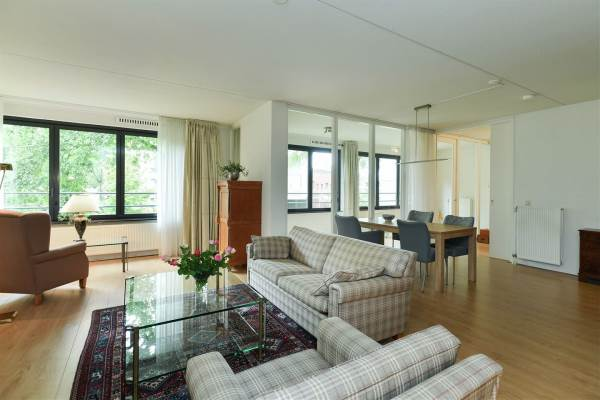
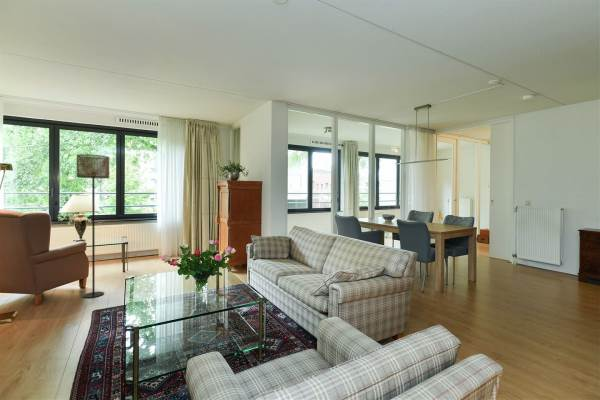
+ floor lamp [76,153,110,299]
